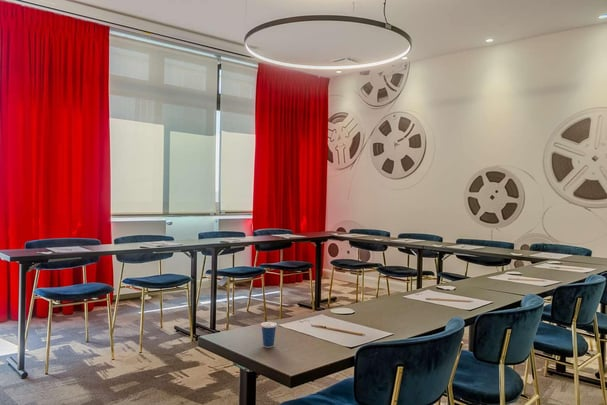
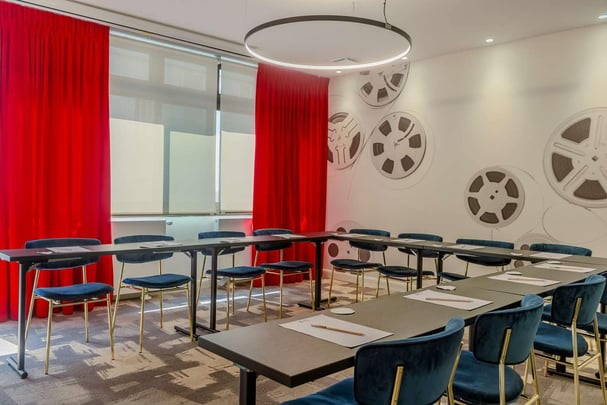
- cup [260,321,278,349]
